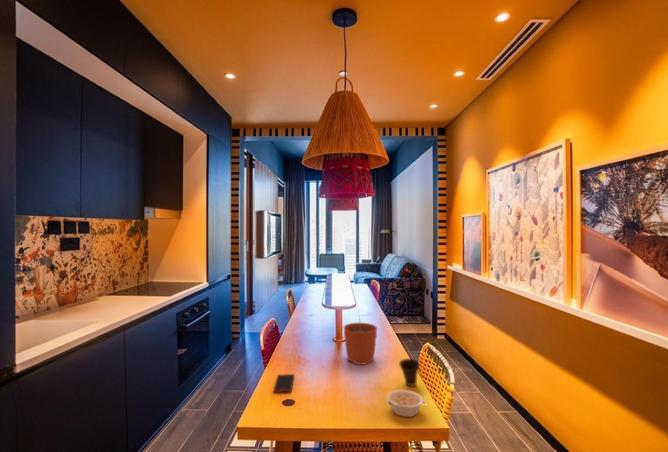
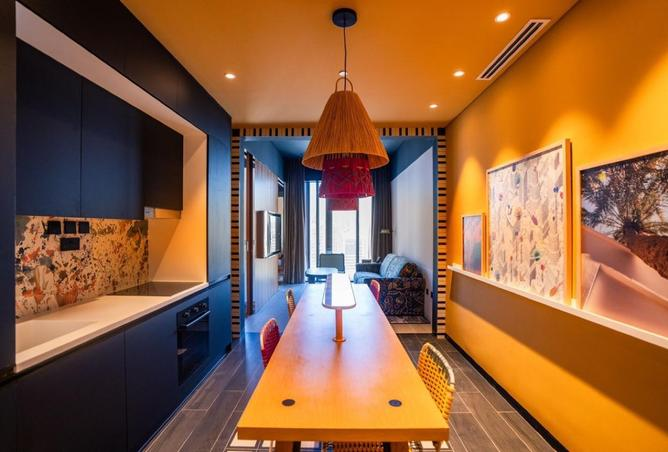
- cell phone [273,373,295,393]
- legume [386,389,430,418]
- cup [398,358,421,387]
- plant pot [343,309,378,366]
